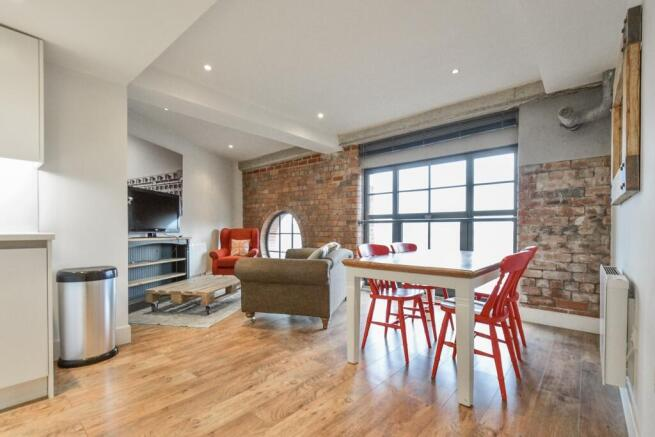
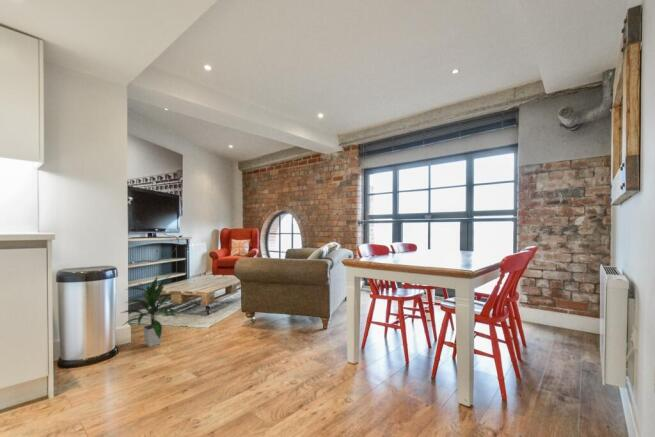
+ indoor plant [121,275,179,348]
